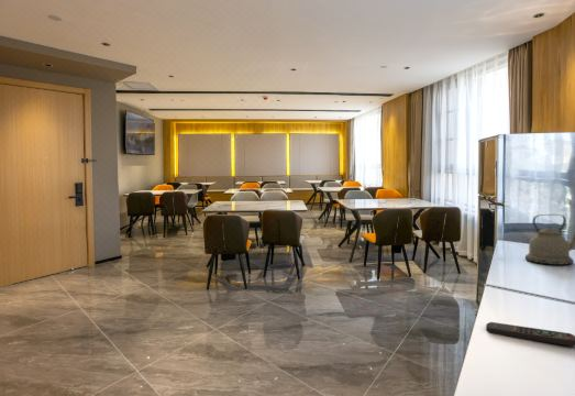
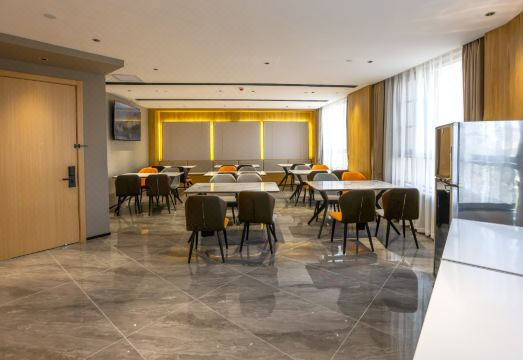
- kettle [524,213,575,266]
- remote control [485,321,575,348]
